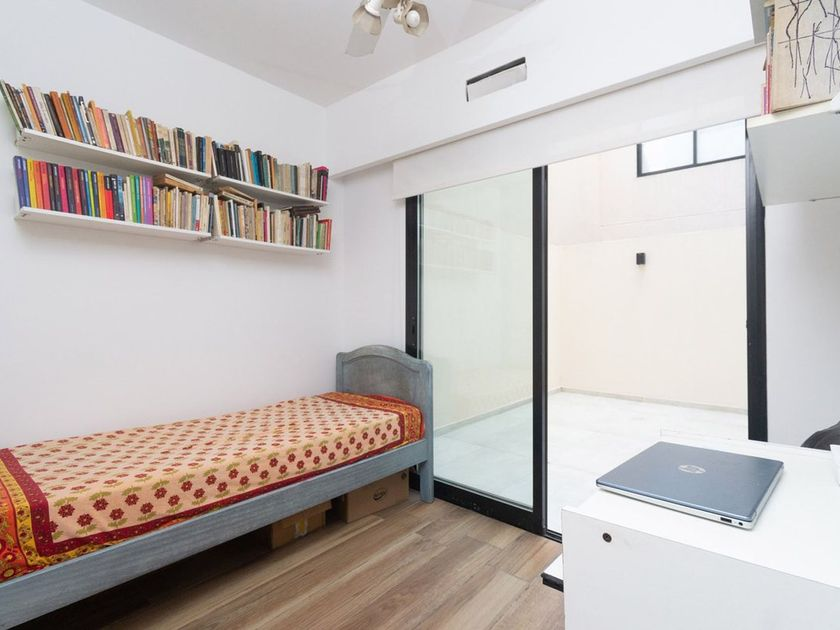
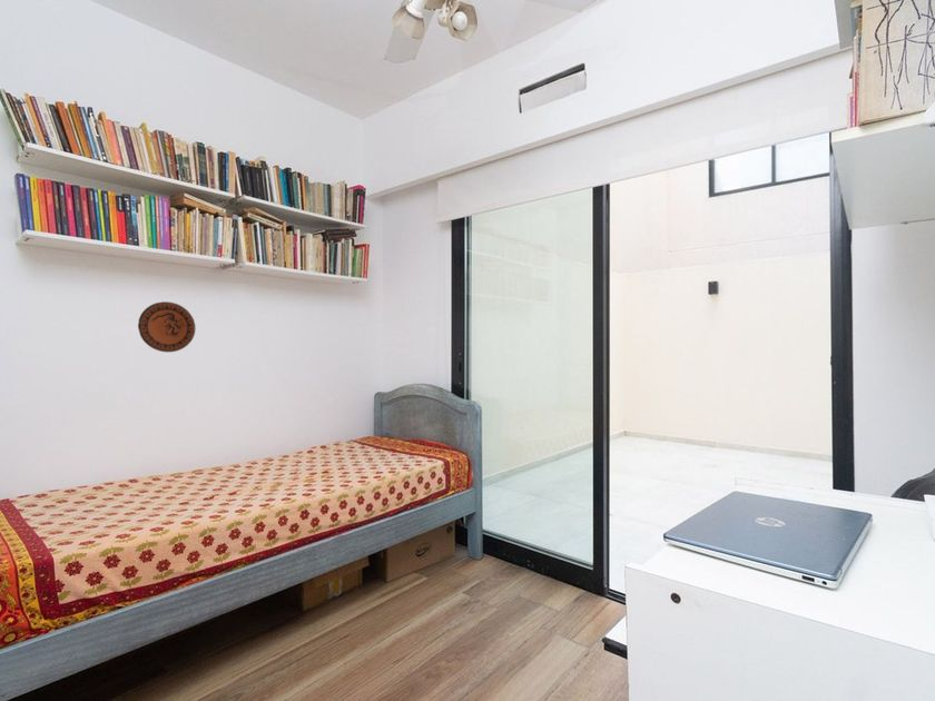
+ decorative plate [137,300,196,353]
